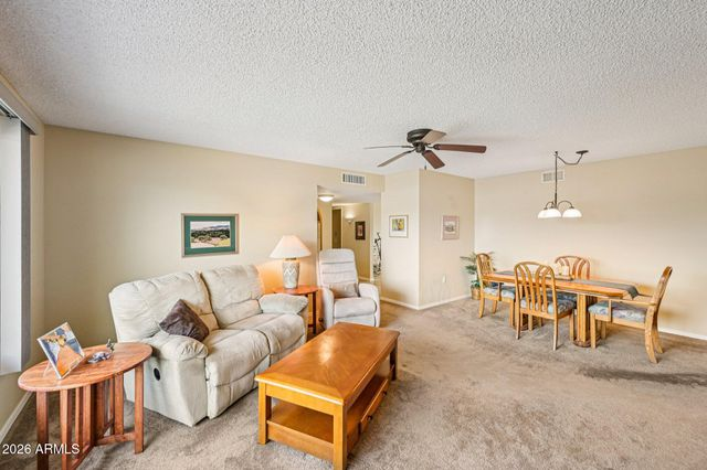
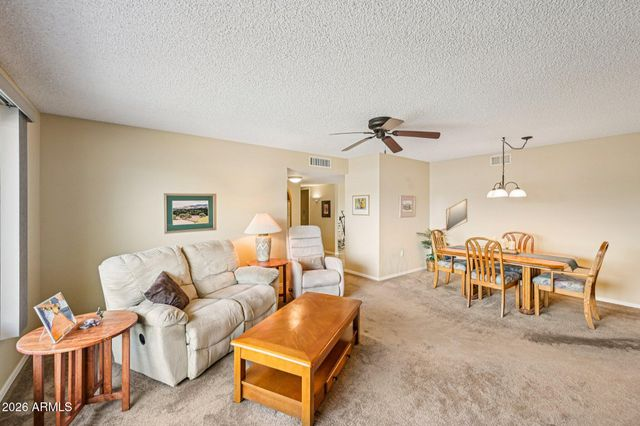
+ home mirror [445,198,468,232]
